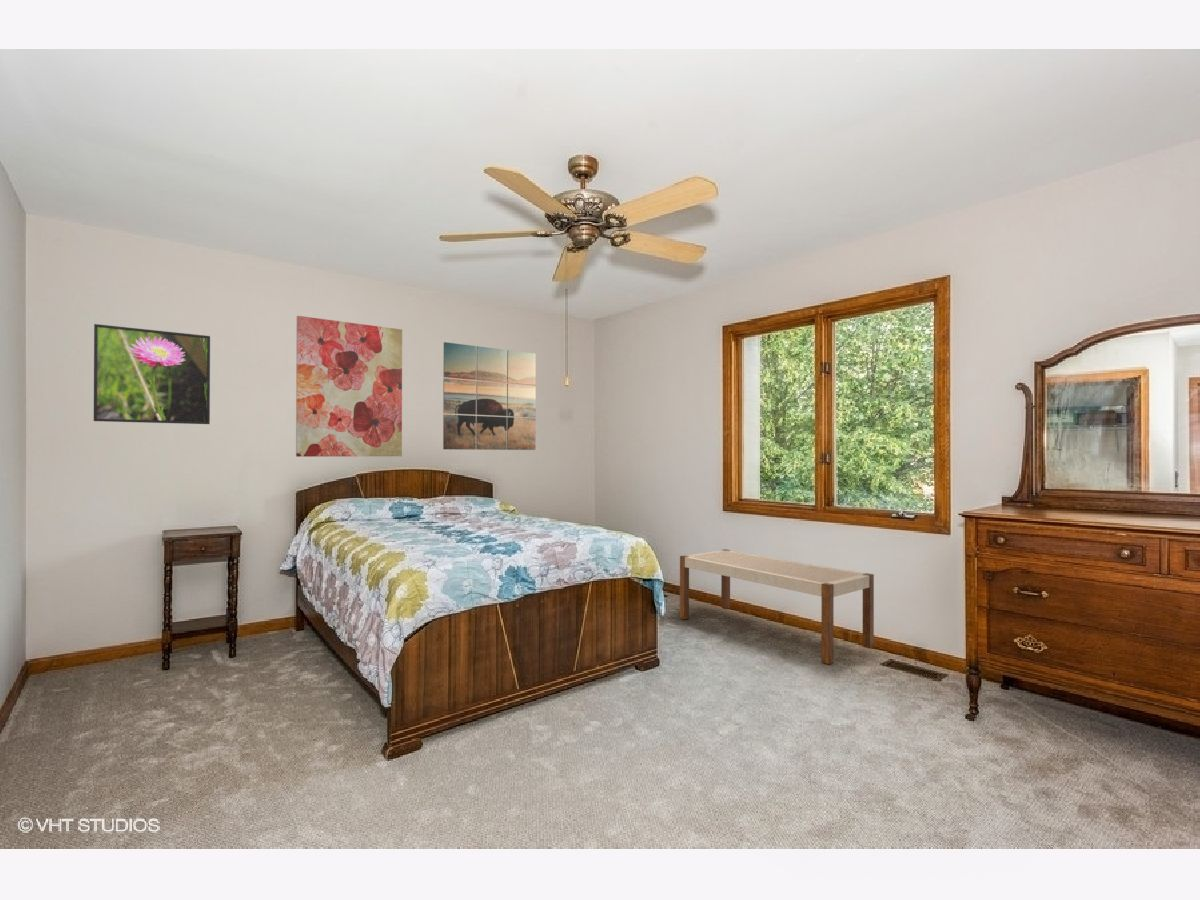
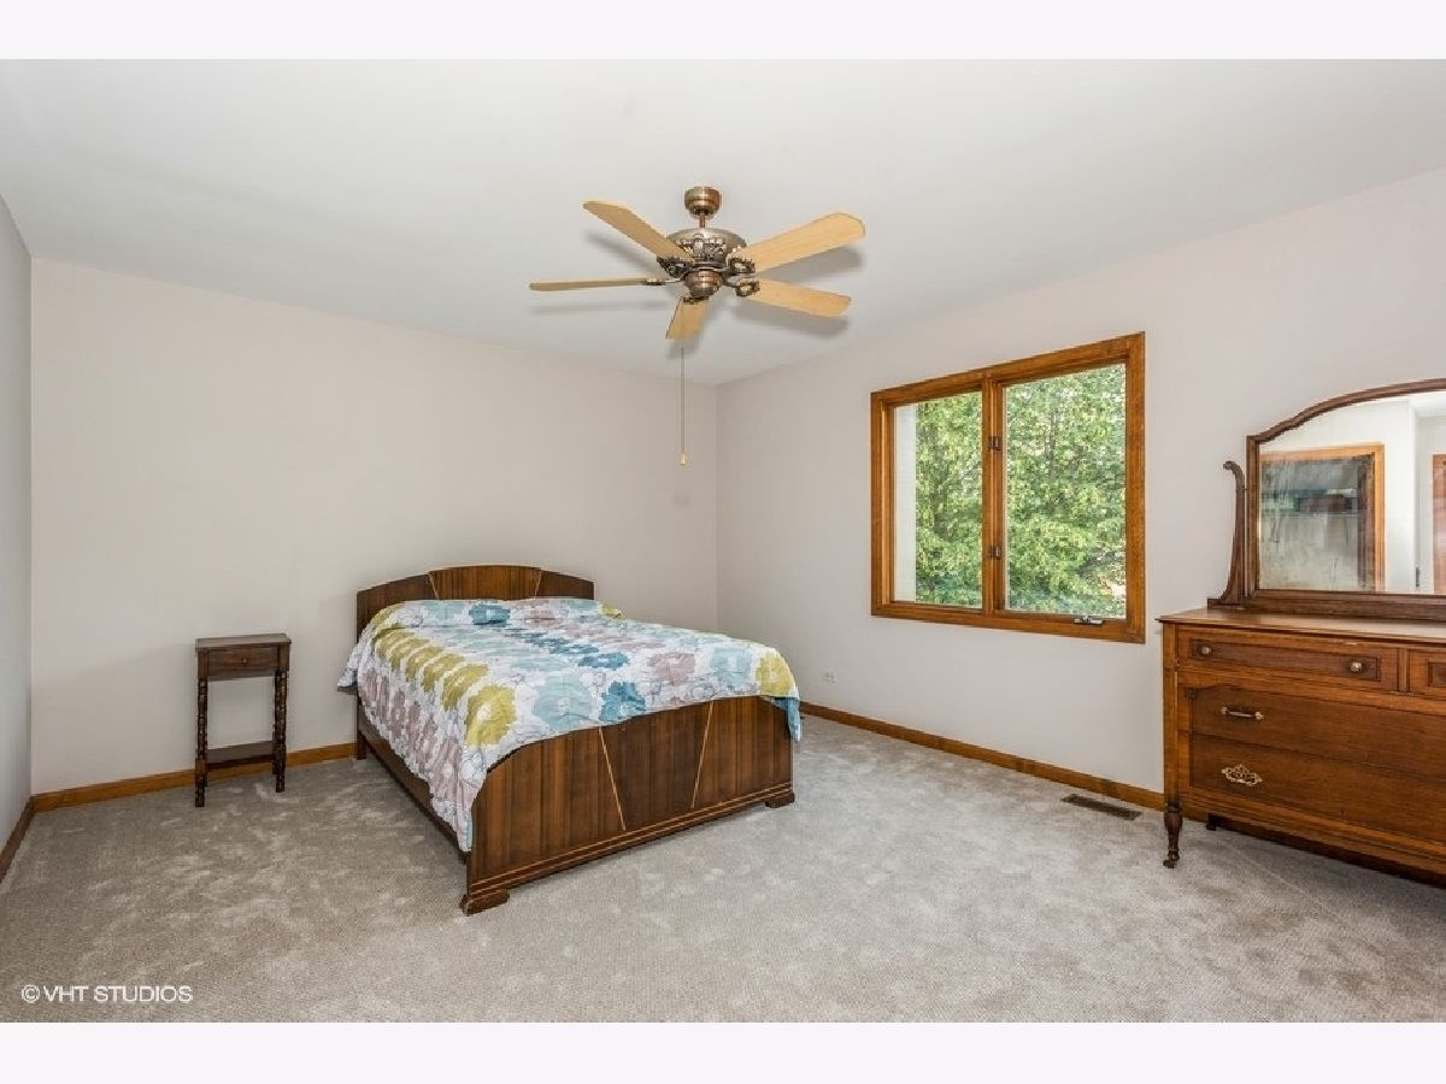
- bench [679,548,875,665]
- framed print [93,323,211,425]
- wall art [295,315,403,458]
- wall art [442,341,537,451]
